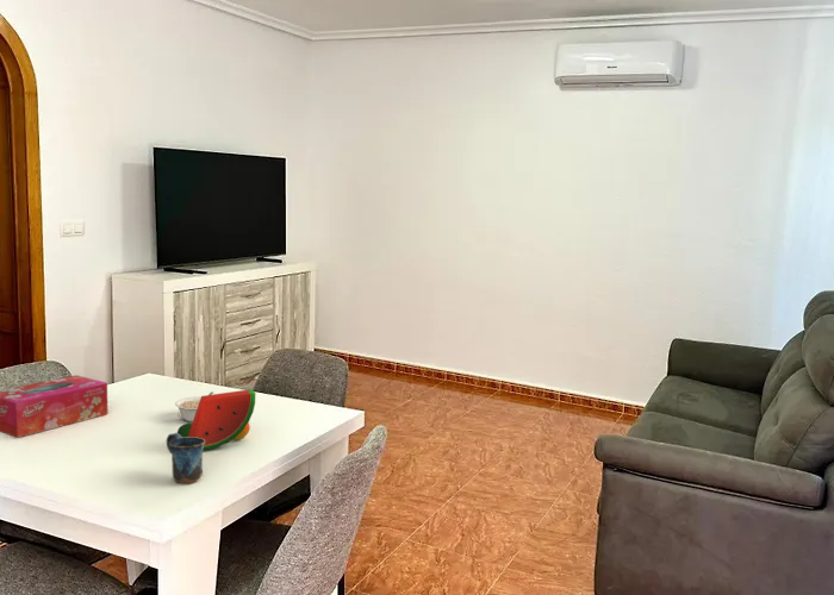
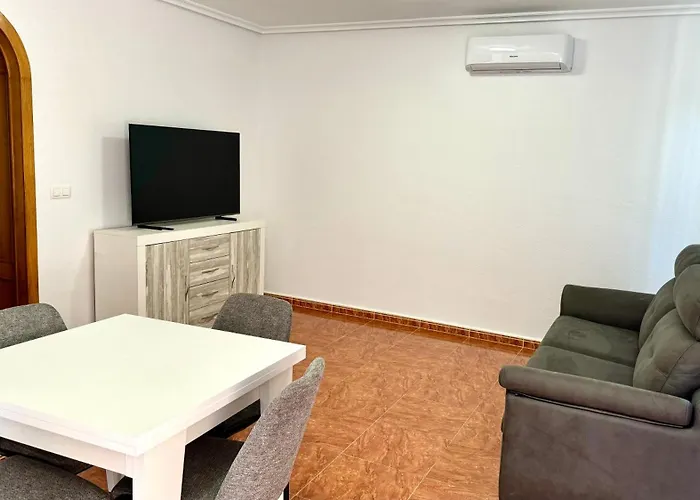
- watermelon [176,388,256,451]
- legume [174,390,214,422]
- tissue box [0,374,108,439]
- mug [166,432,205,484]
